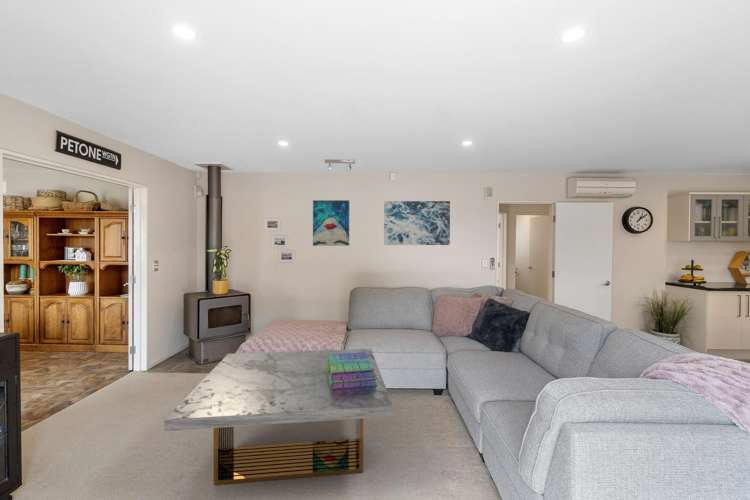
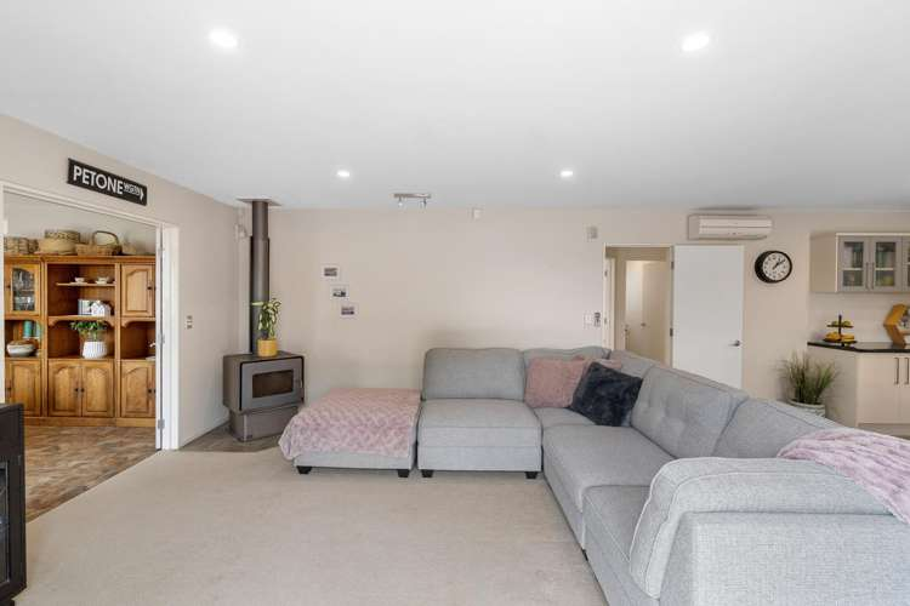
- stack of books [326,352,377,389]
- wall art [312,199,350,247]
- wall art [383,200,451,246]
- coffee table [164,348,394,486]
